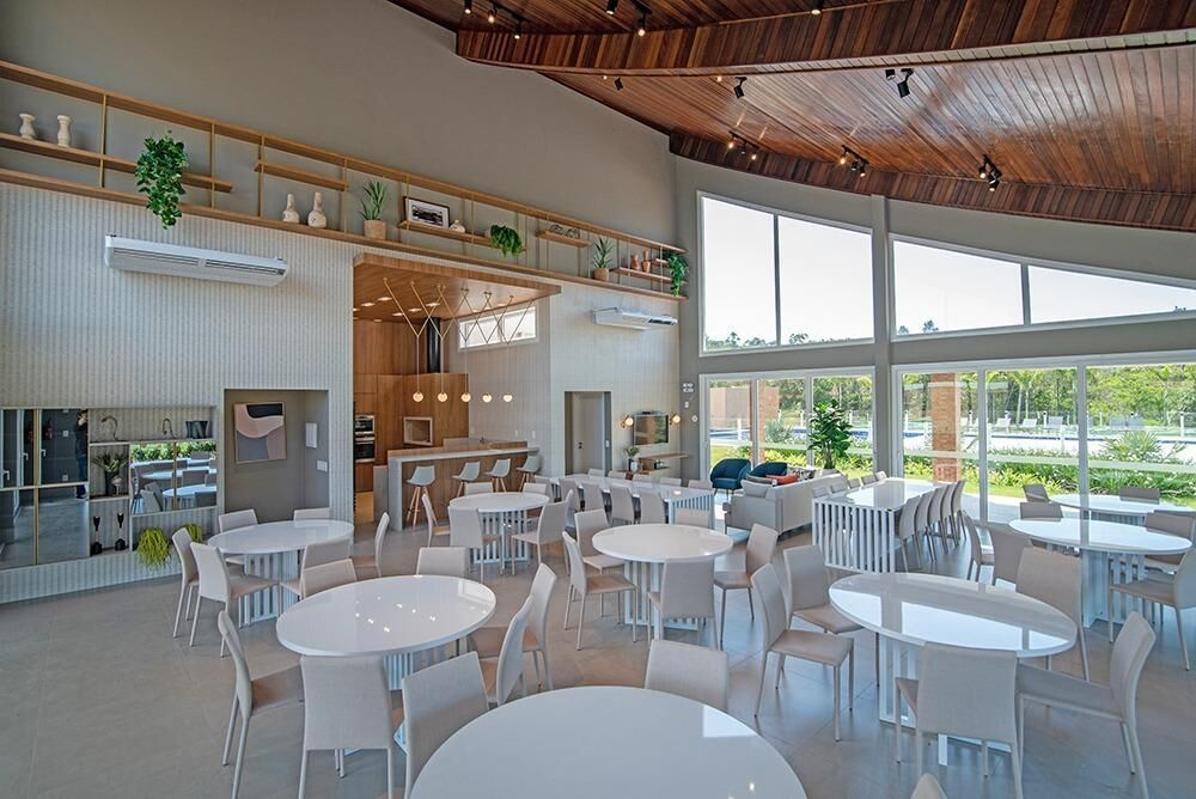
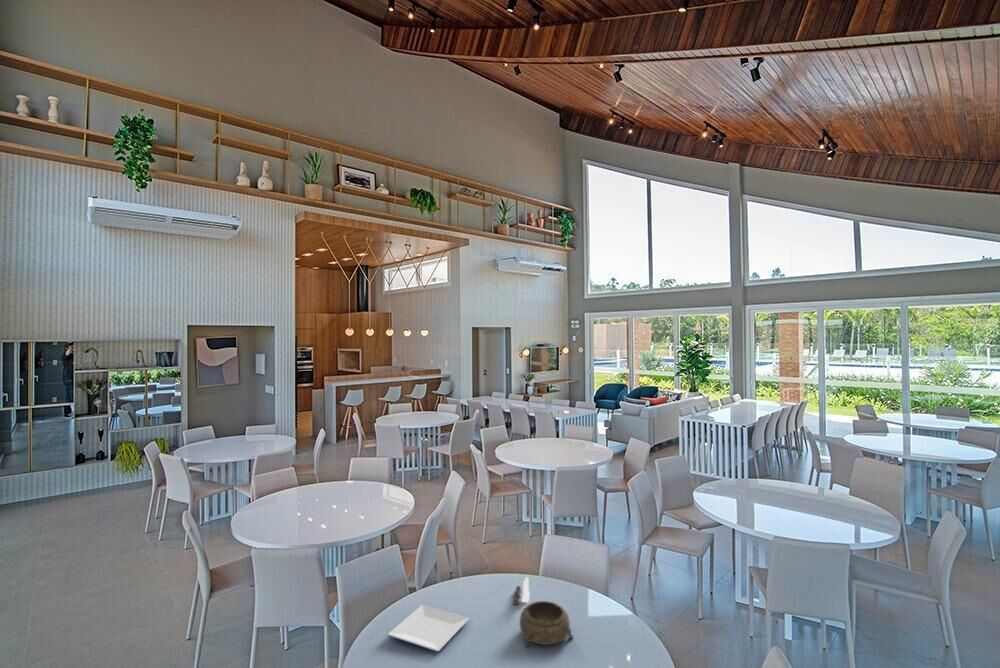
+ salt and pepper shaker set [512,576,531,606]
+ plate [387,604,470,653]
+ decorative bowl [519,600,574,647]
